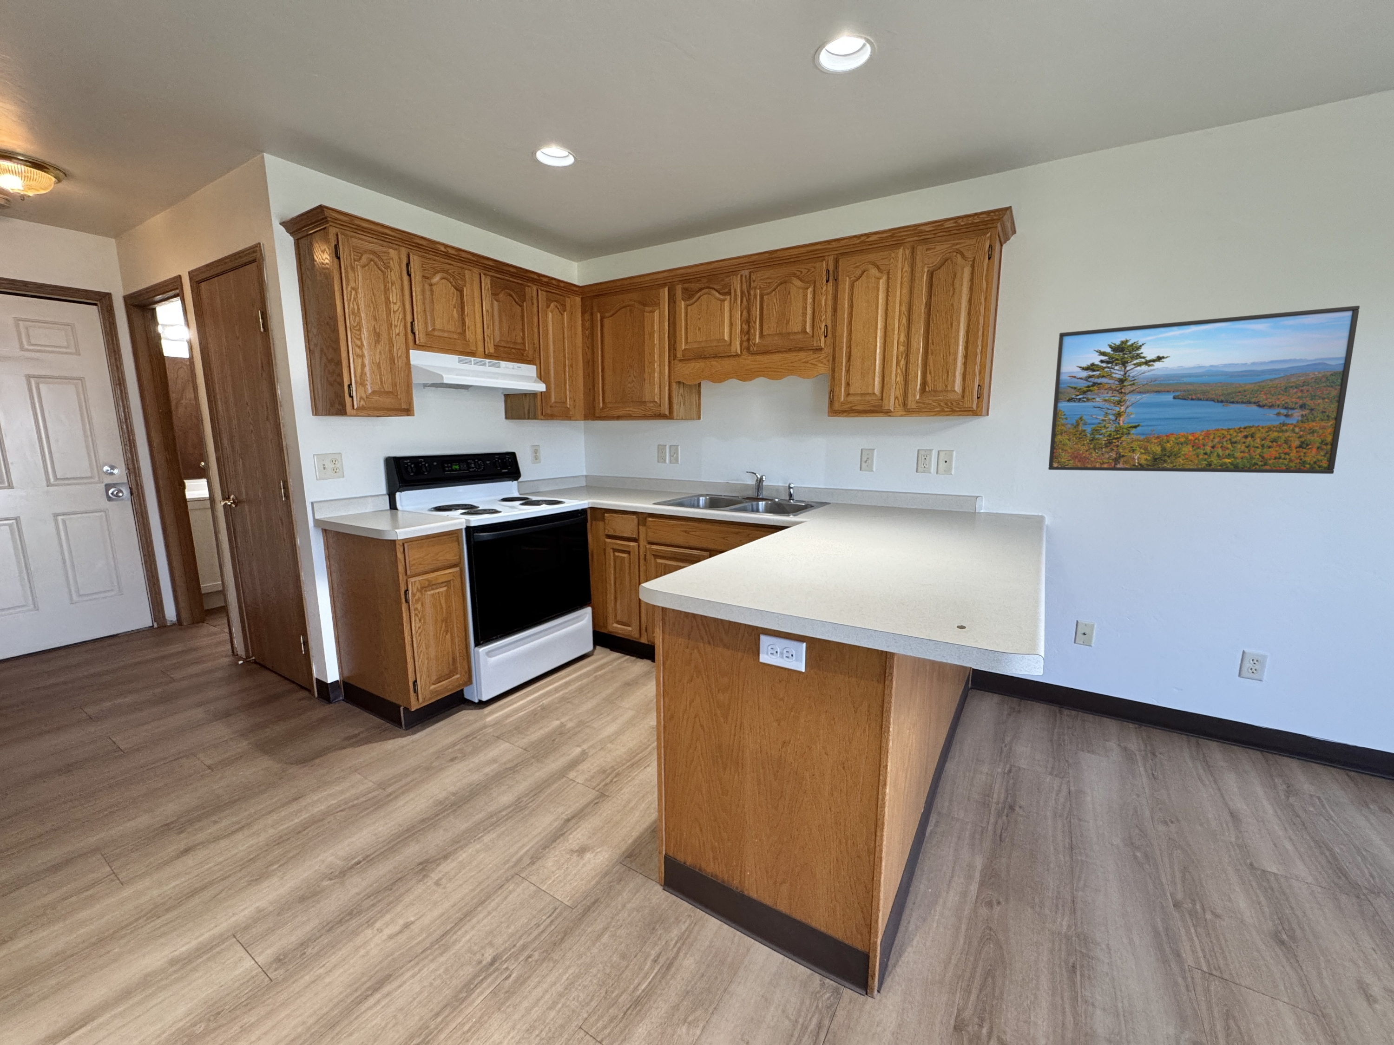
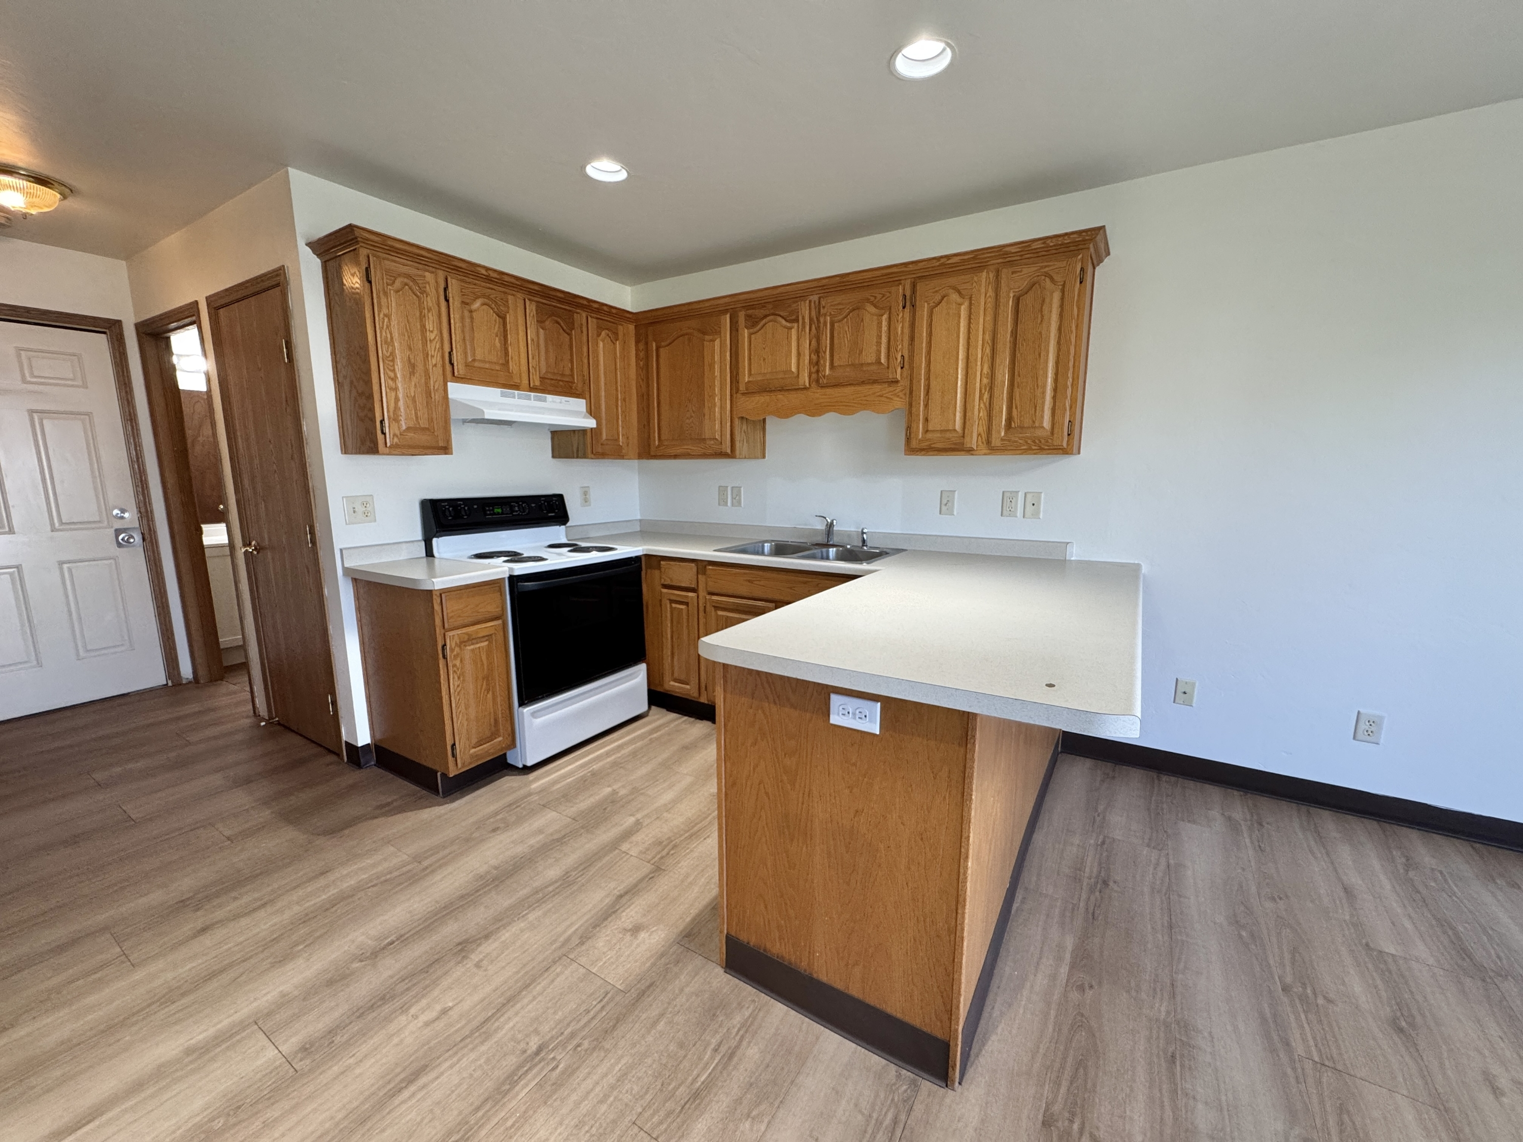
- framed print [1048,305,1360,474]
